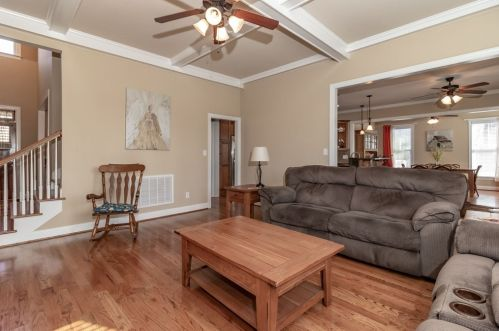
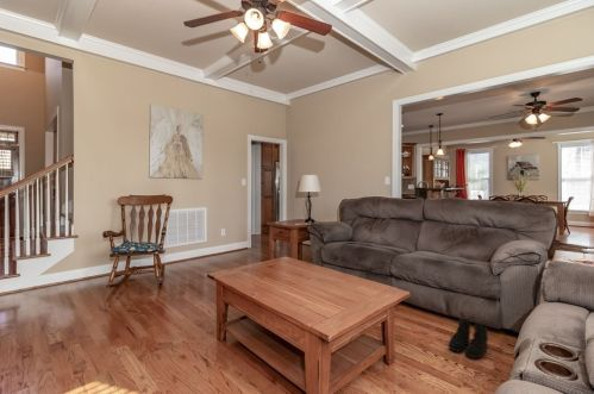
+ boots [448,317,489,359]
